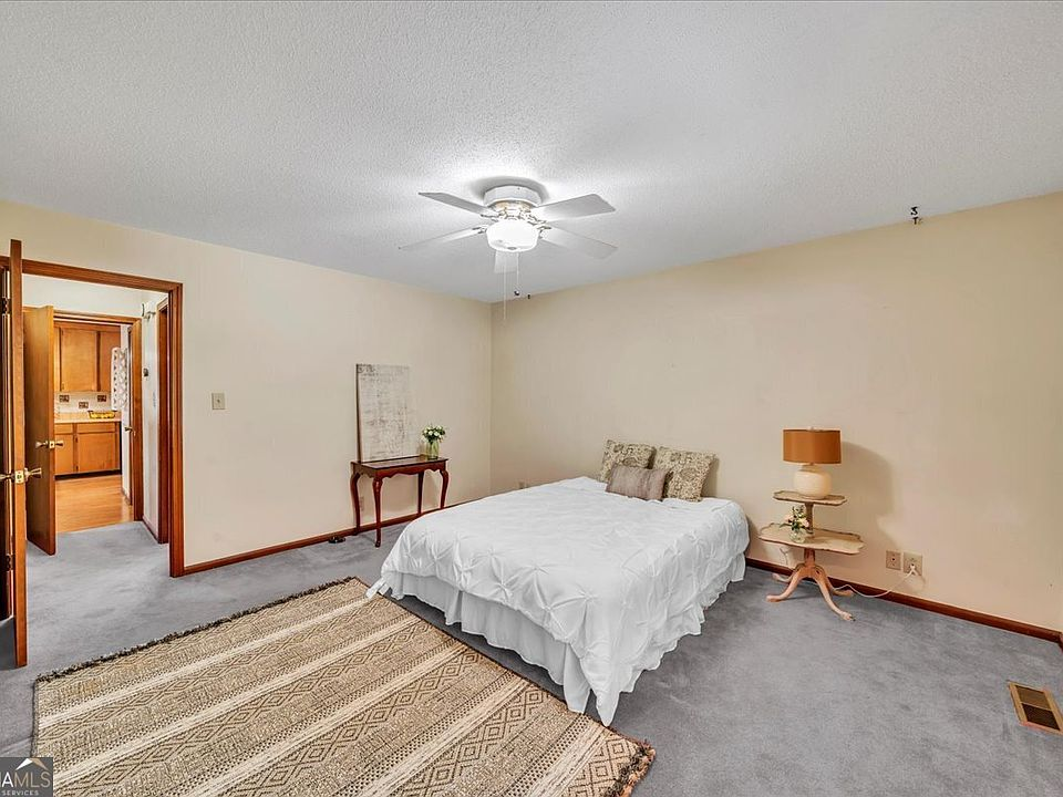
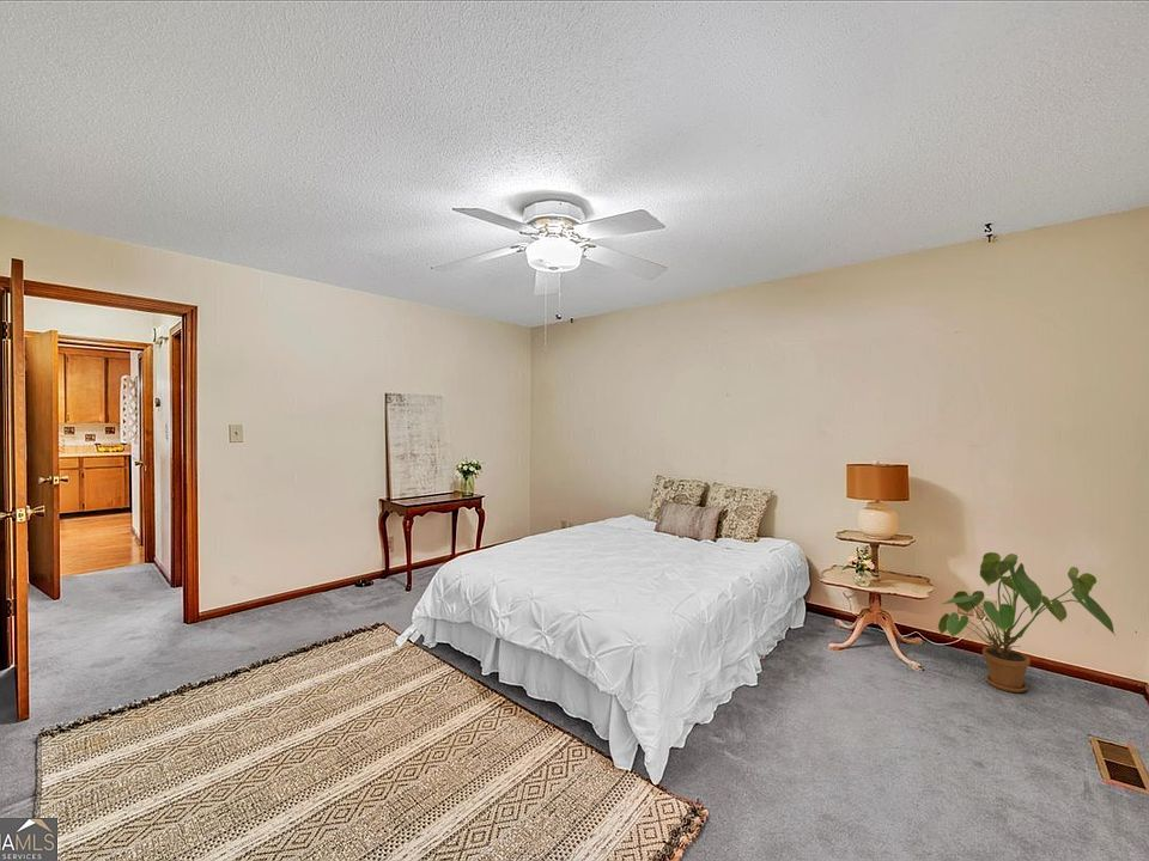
+ house plant [937,551,1117,694]
